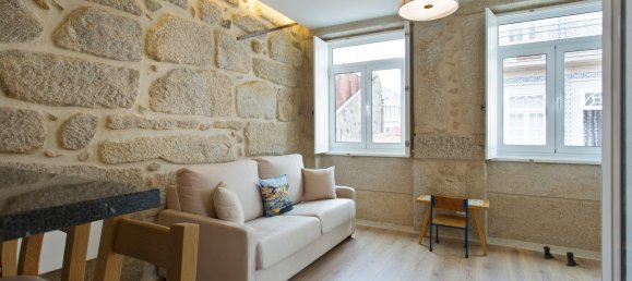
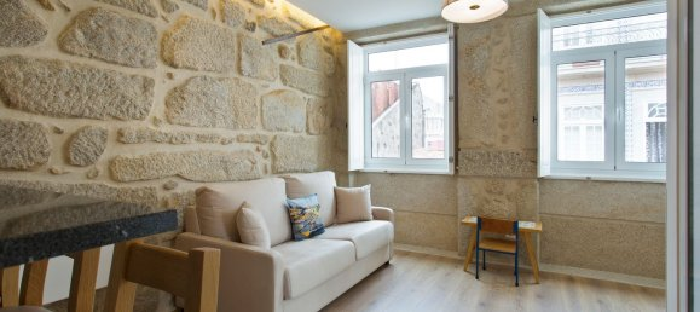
- boots [542,245,577,267]
